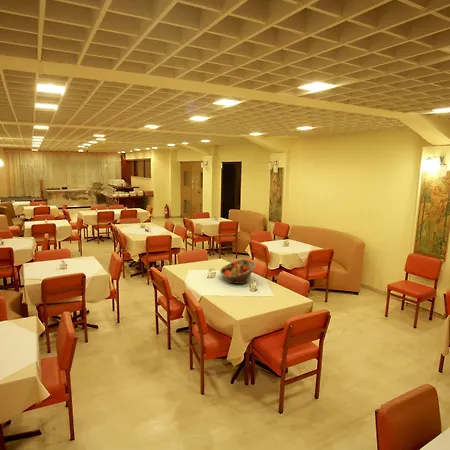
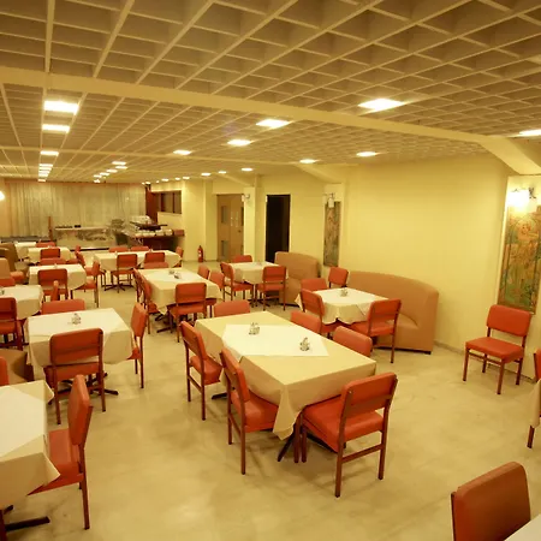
- fruit basket [219,259,257,285]
